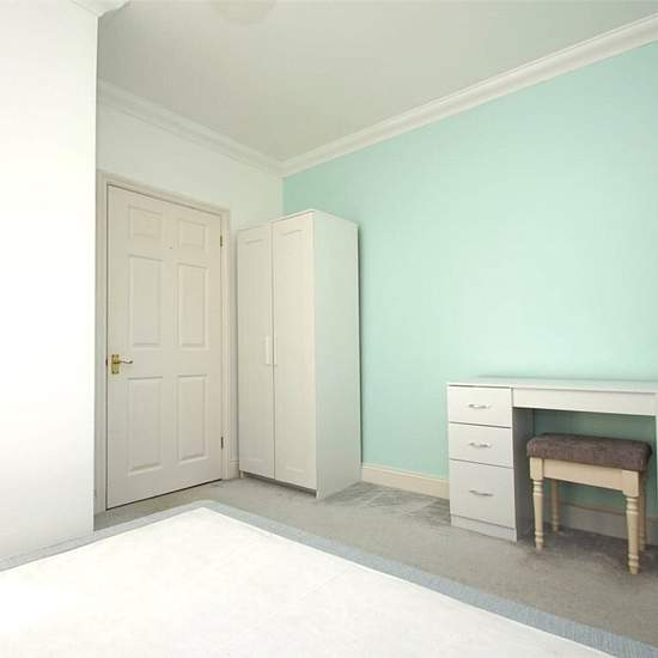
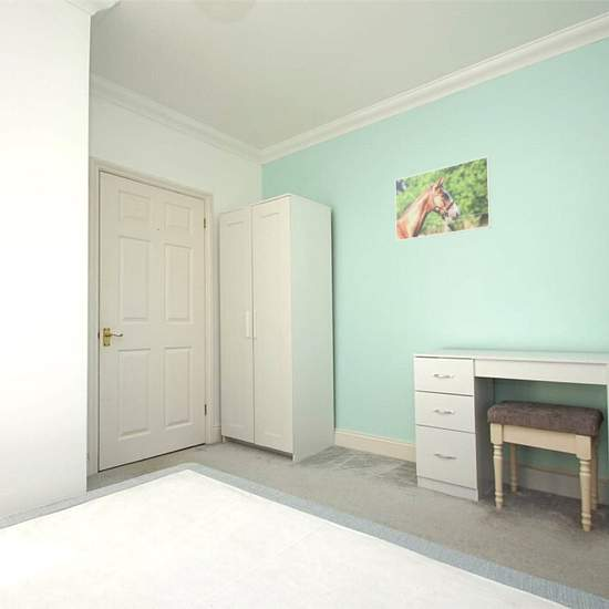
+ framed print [394,155,493,242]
